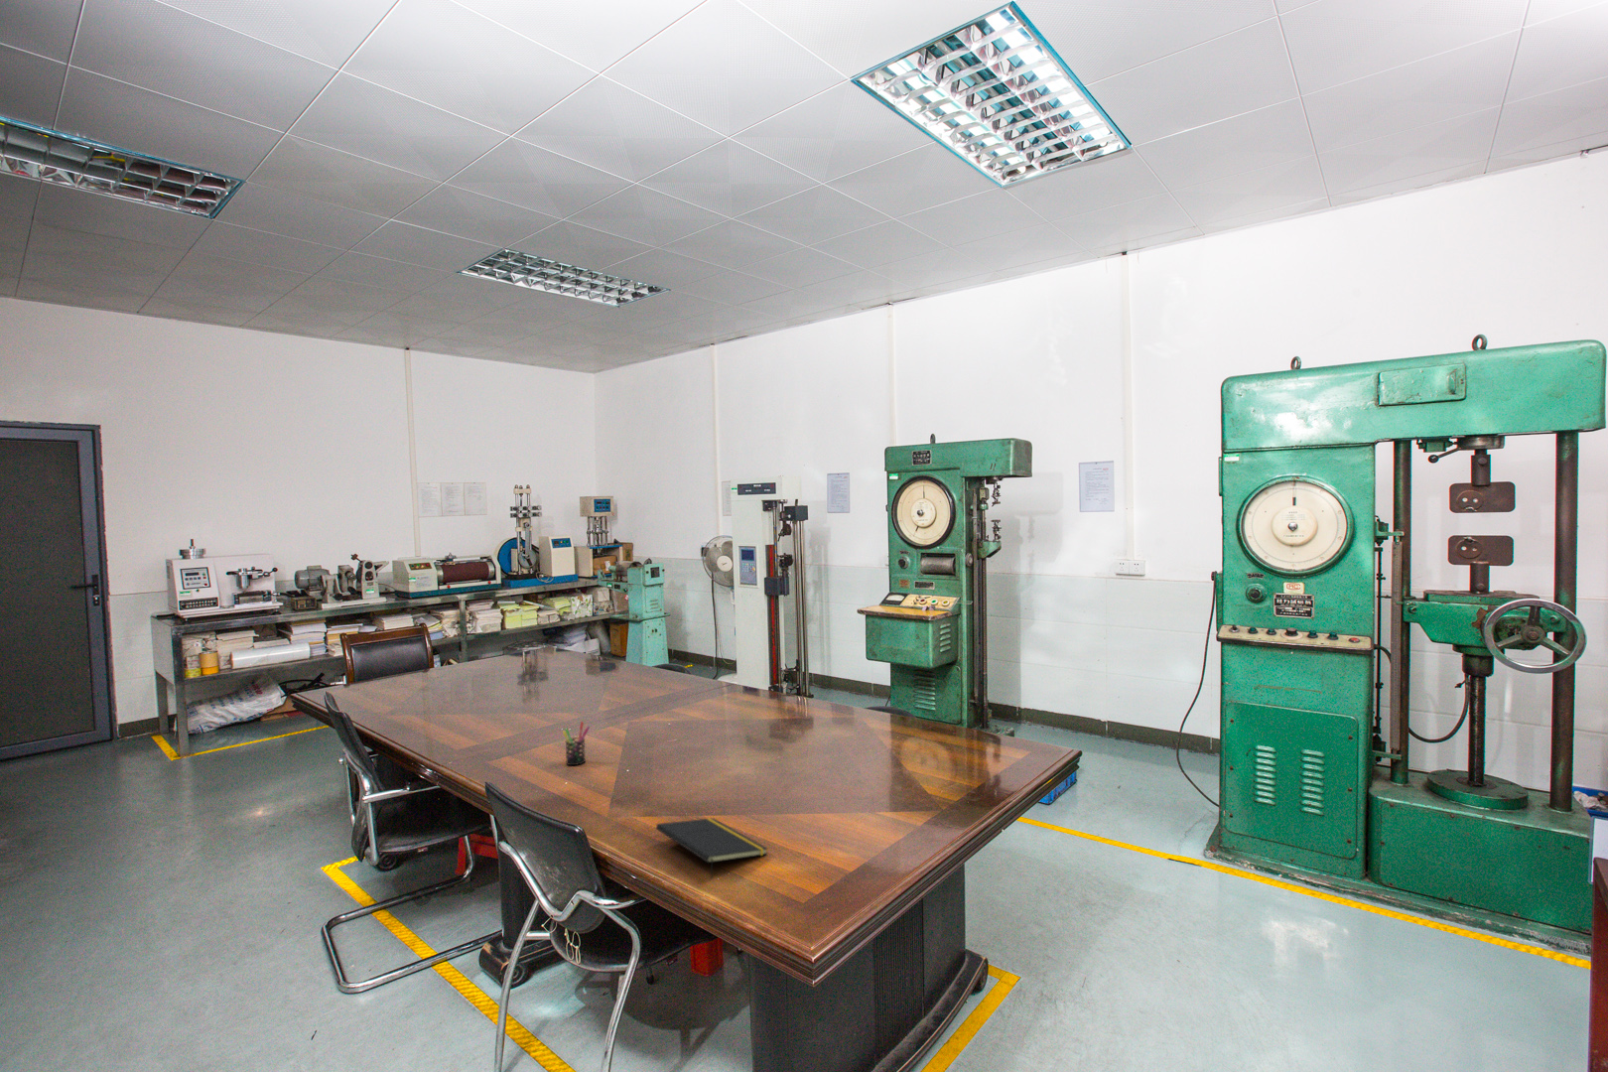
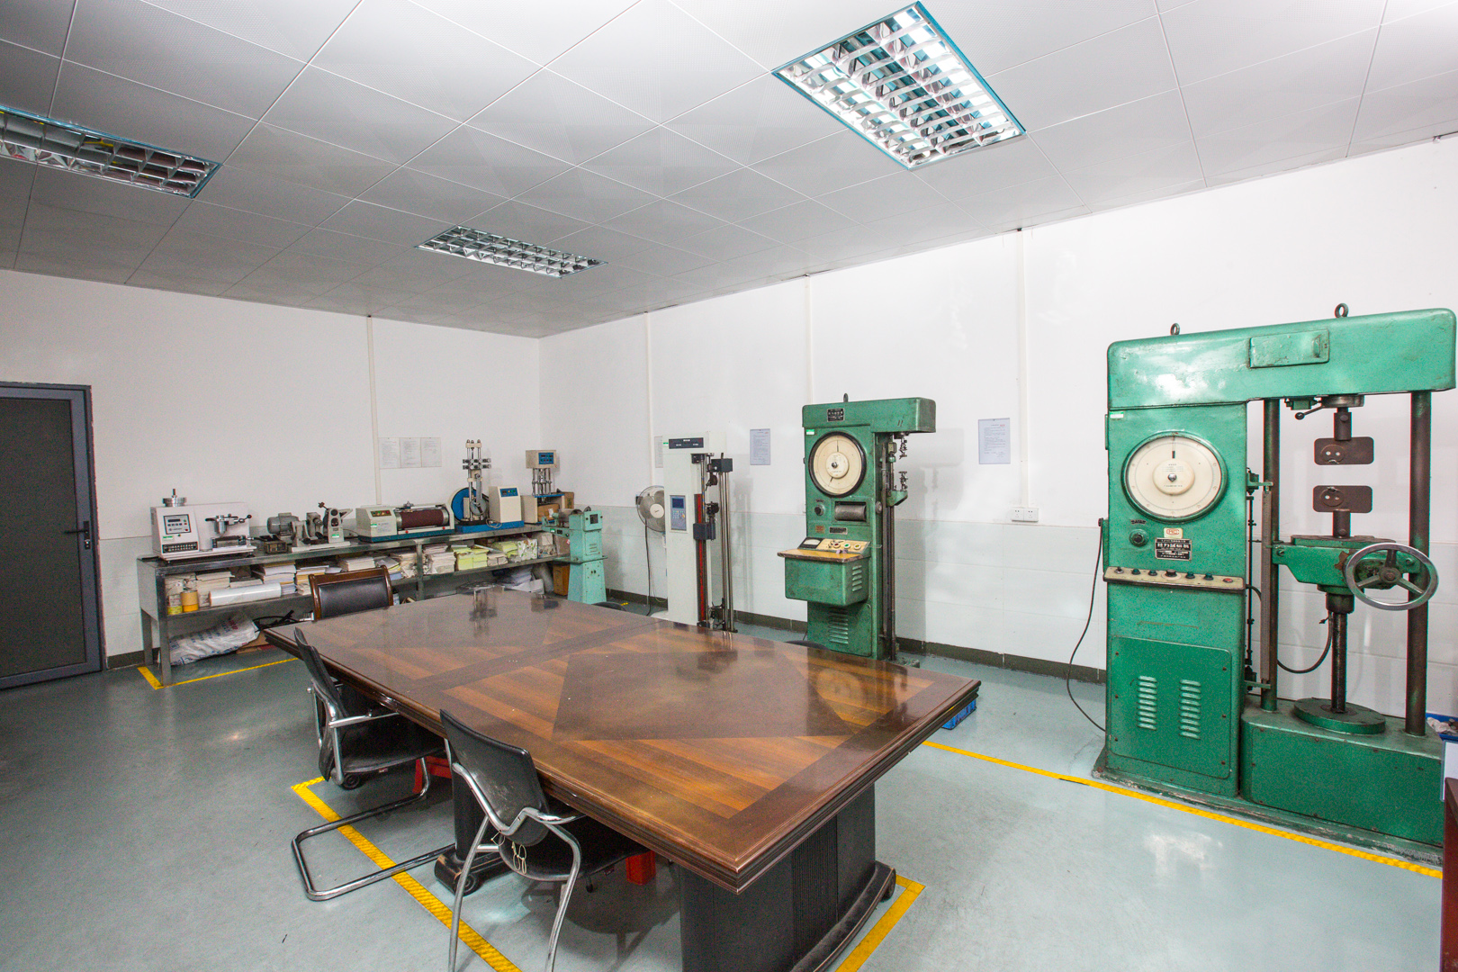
- notepad [656,817,769,879]
- pen holder [562,720,591,766]
